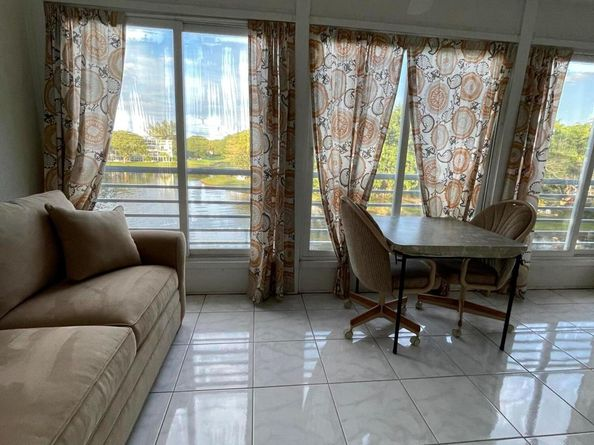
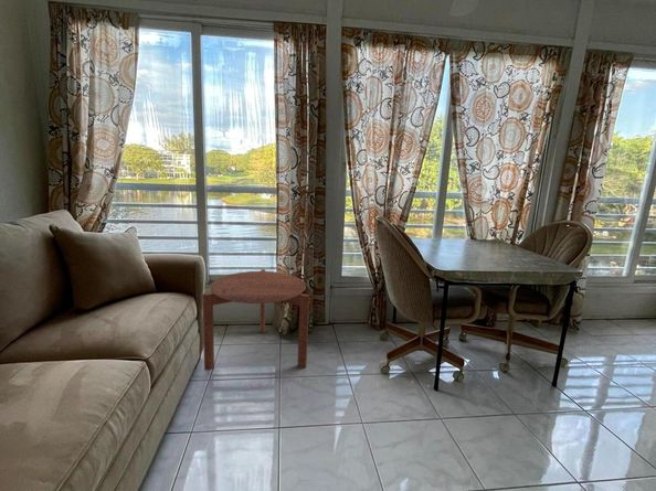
+ side table [201,268,310,371]
